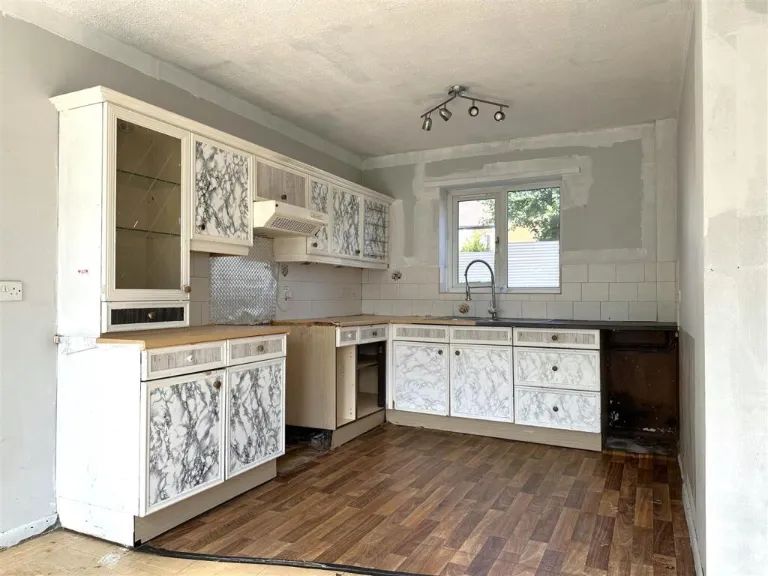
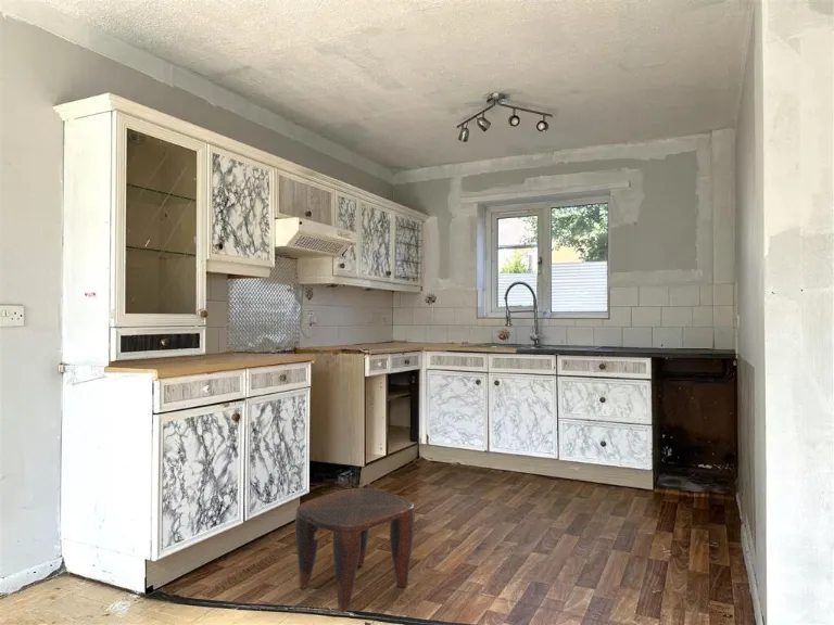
+ stool [294,487,416,613]
